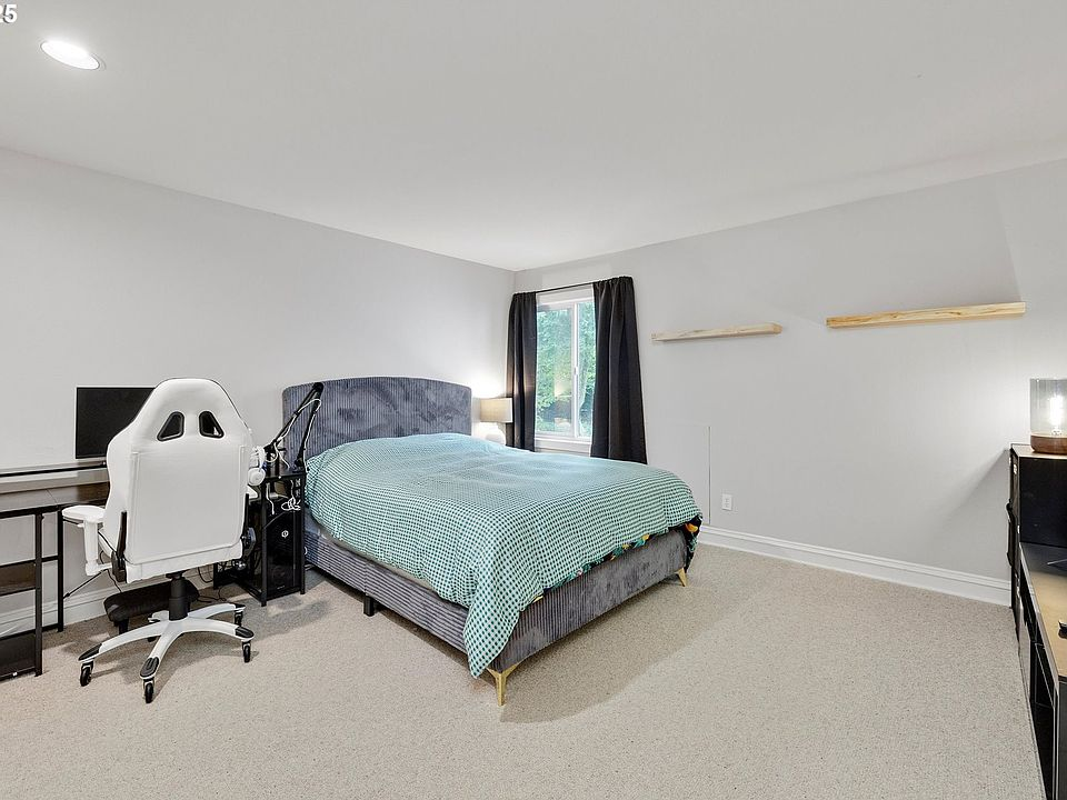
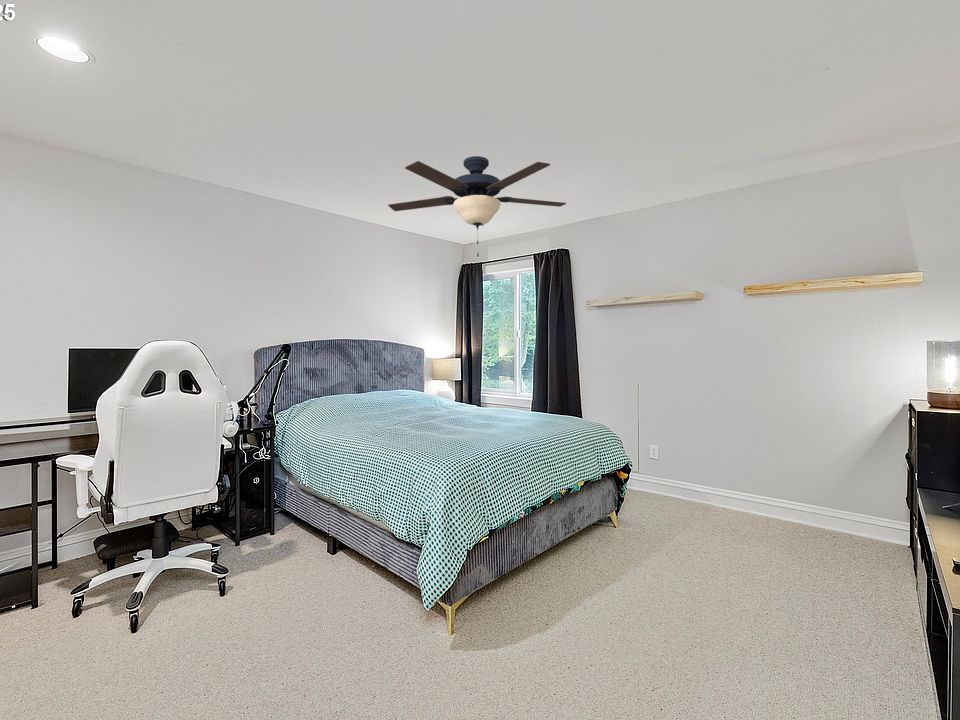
+ ceiling fan [387,155,567,258]
